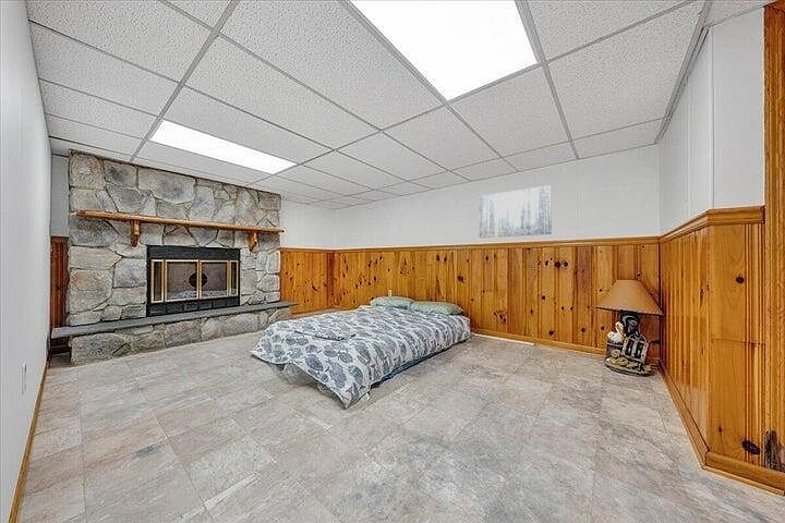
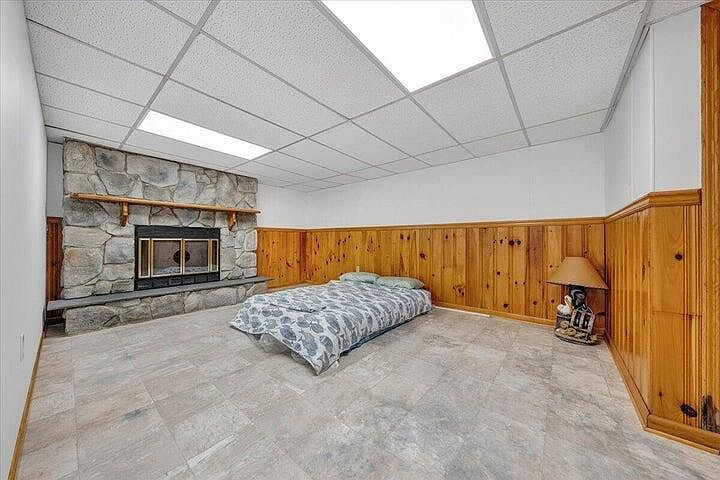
- wall art [479,184,553,239]
